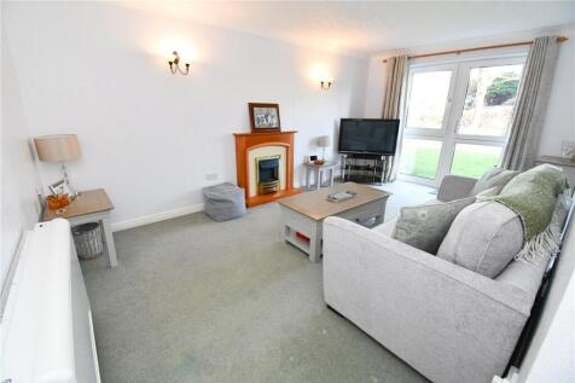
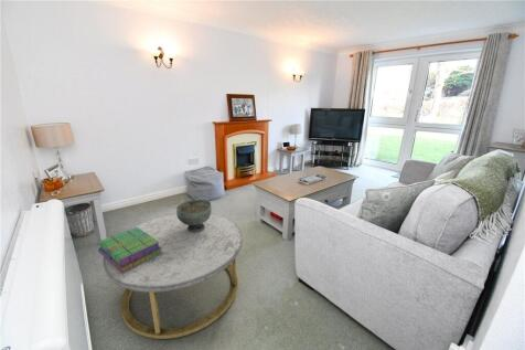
+ stack of books [97,226,163,274]
+ coffee table [103,213,244,340]
+ decorative bowl [175,198,213,233]
